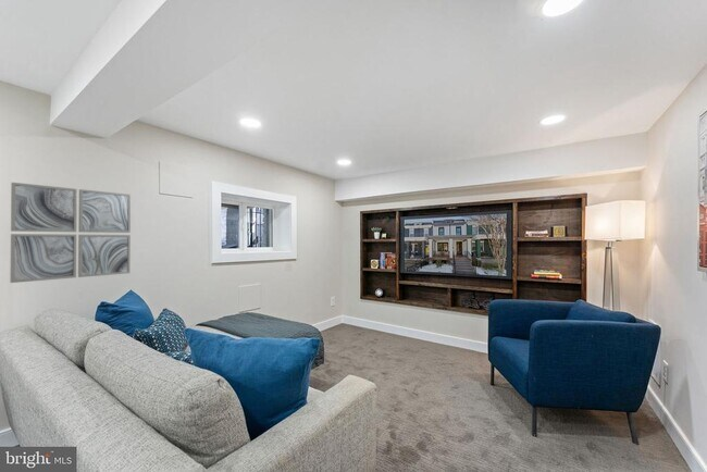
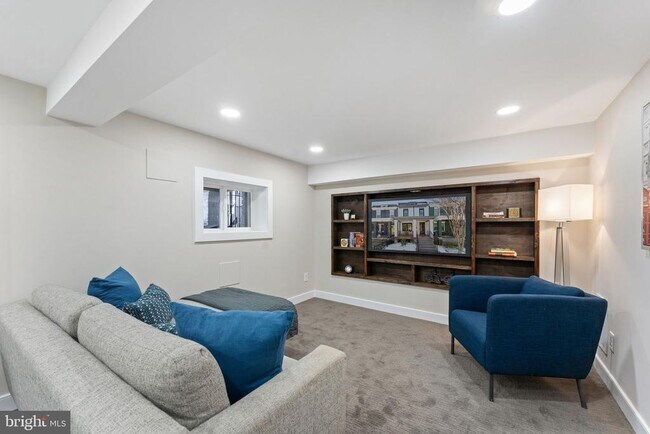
- wall art [9,182,132,284]
